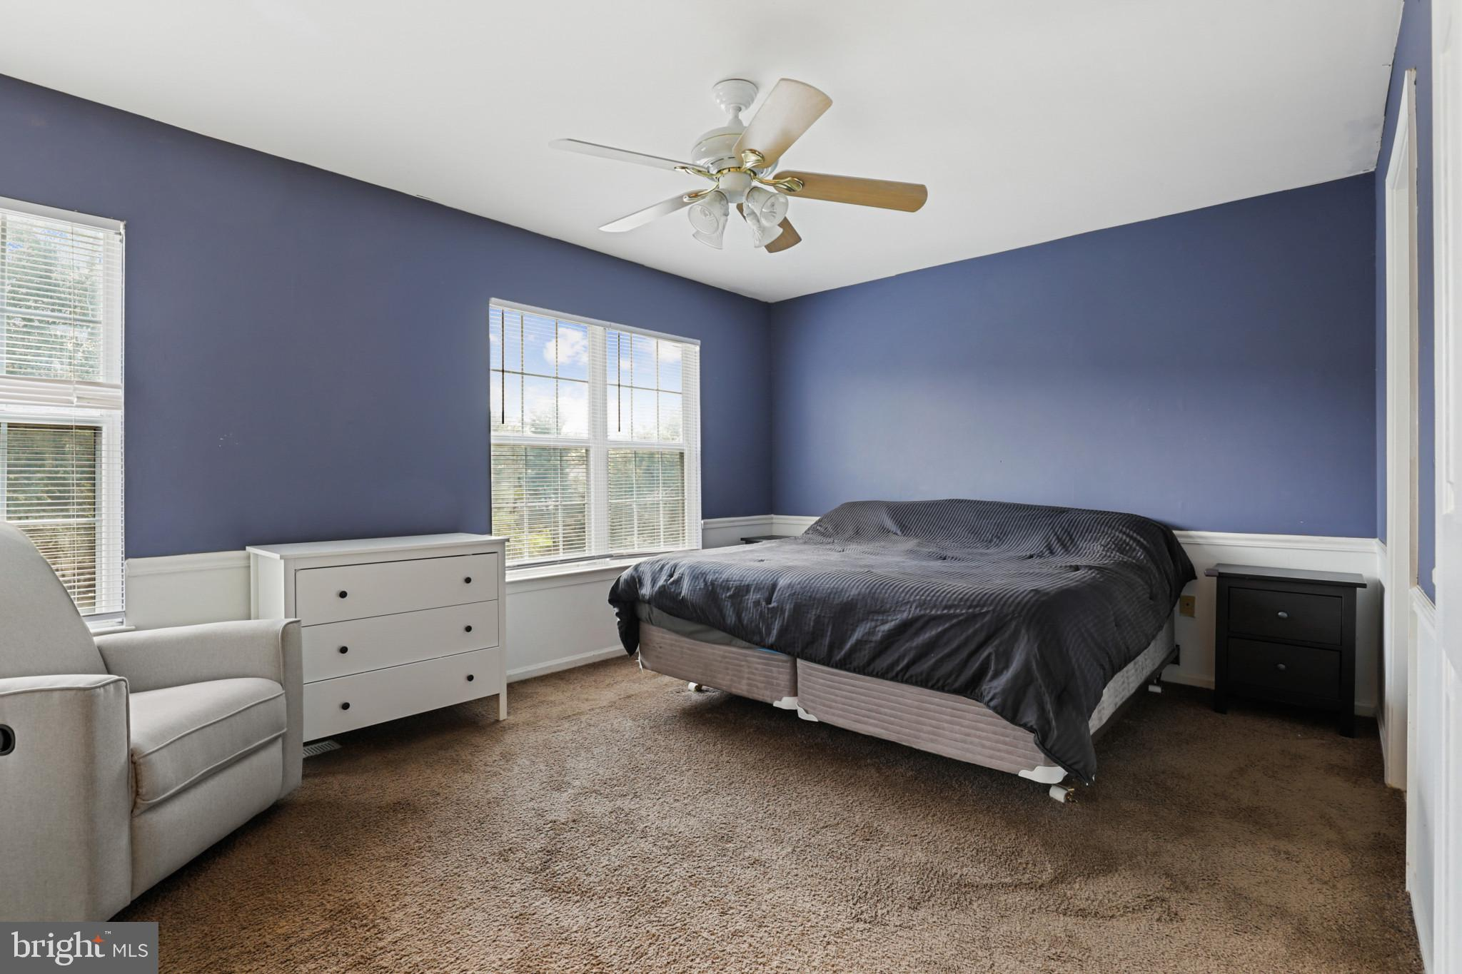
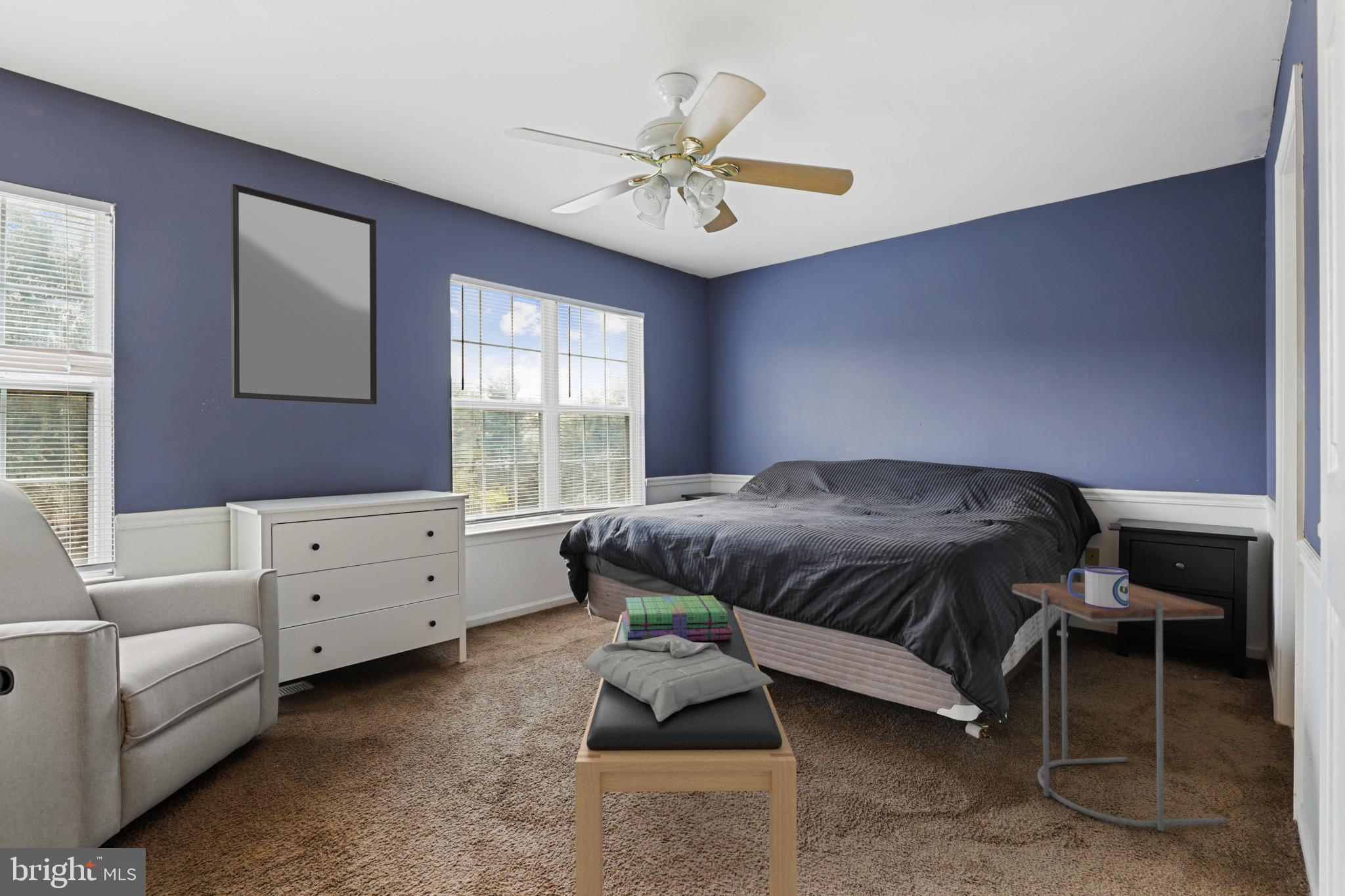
+ bench [575,608,798,896]
+ side table [1011,574,1228,832]
+ stack of books [621,595,732,641]
+ mug [1067,565,1130,610]
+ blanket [581,635,775,722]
+ home mirror [230,183,378,406]
